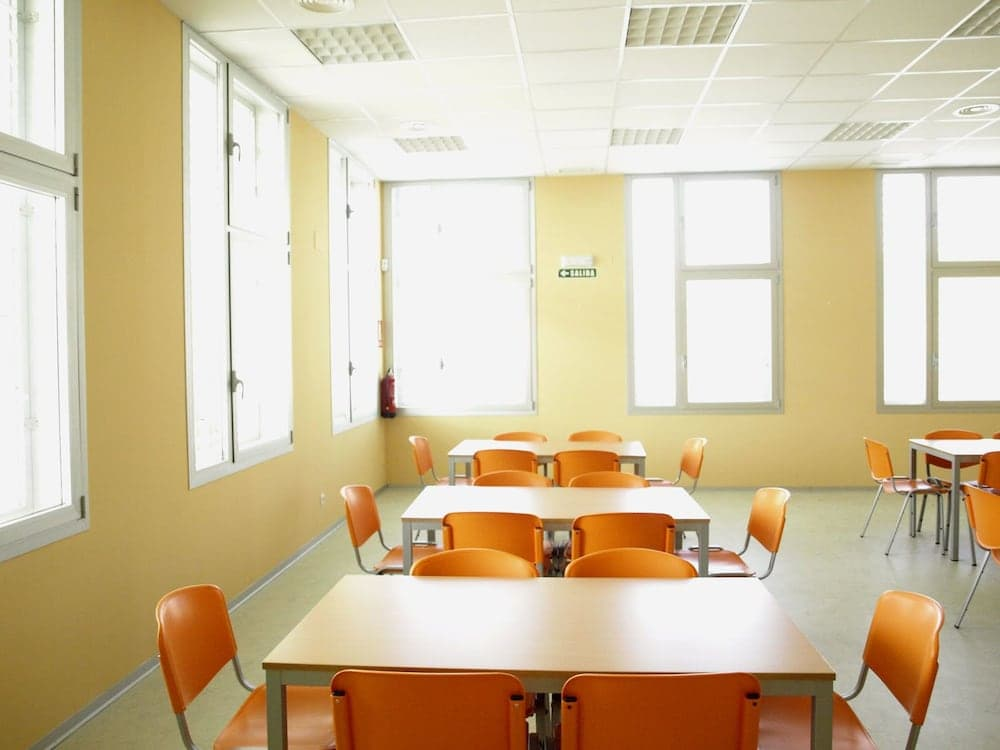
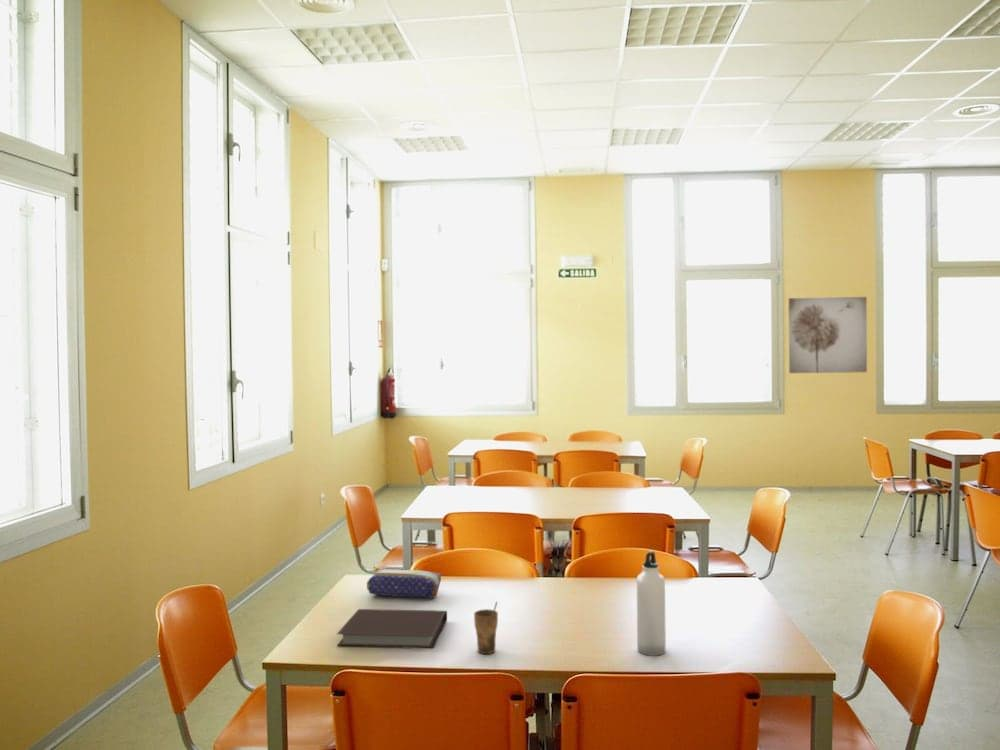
+ water bottle [636,550,667,657]
+ notebook [336,608,448,649]
+ pencil case [366,568,442,599]
+ cup [473,601,499,655]
+ wall art [788,296,868,374]
